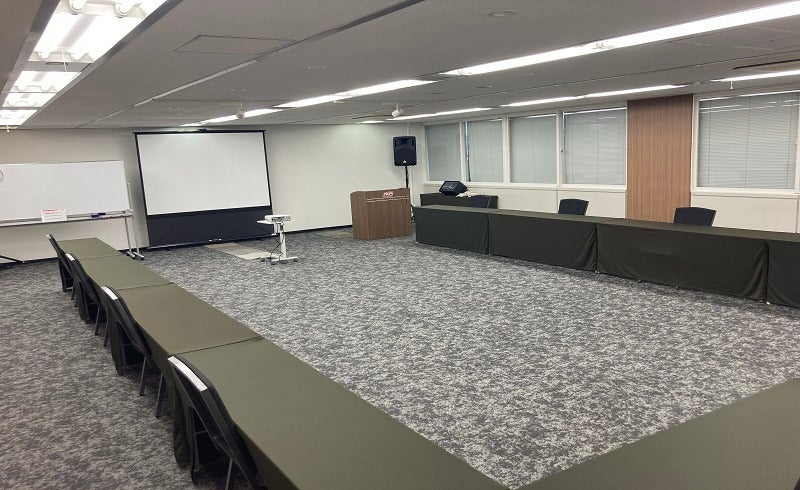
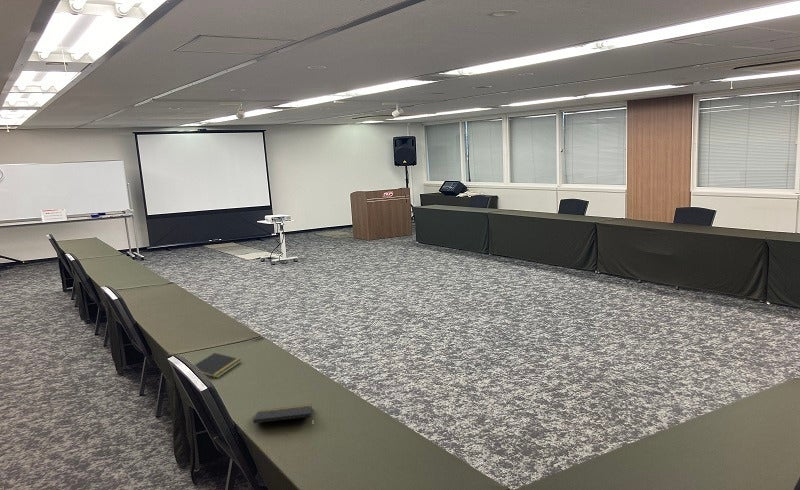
+ notepad [194,352,242,379]
+ notepad [252,404,314,424]
